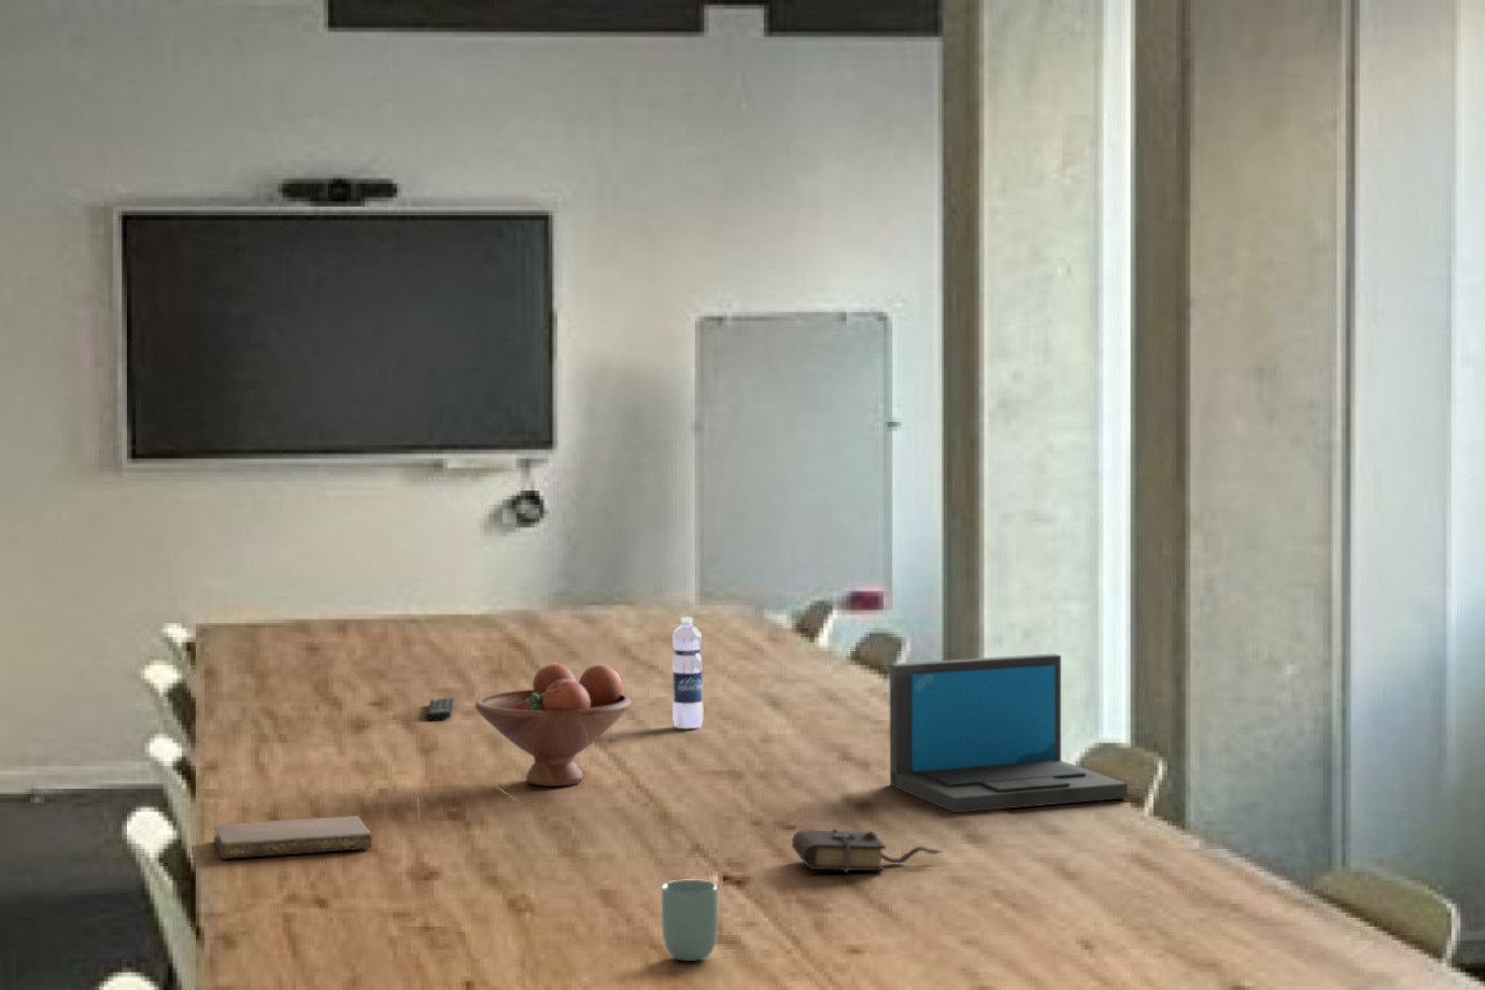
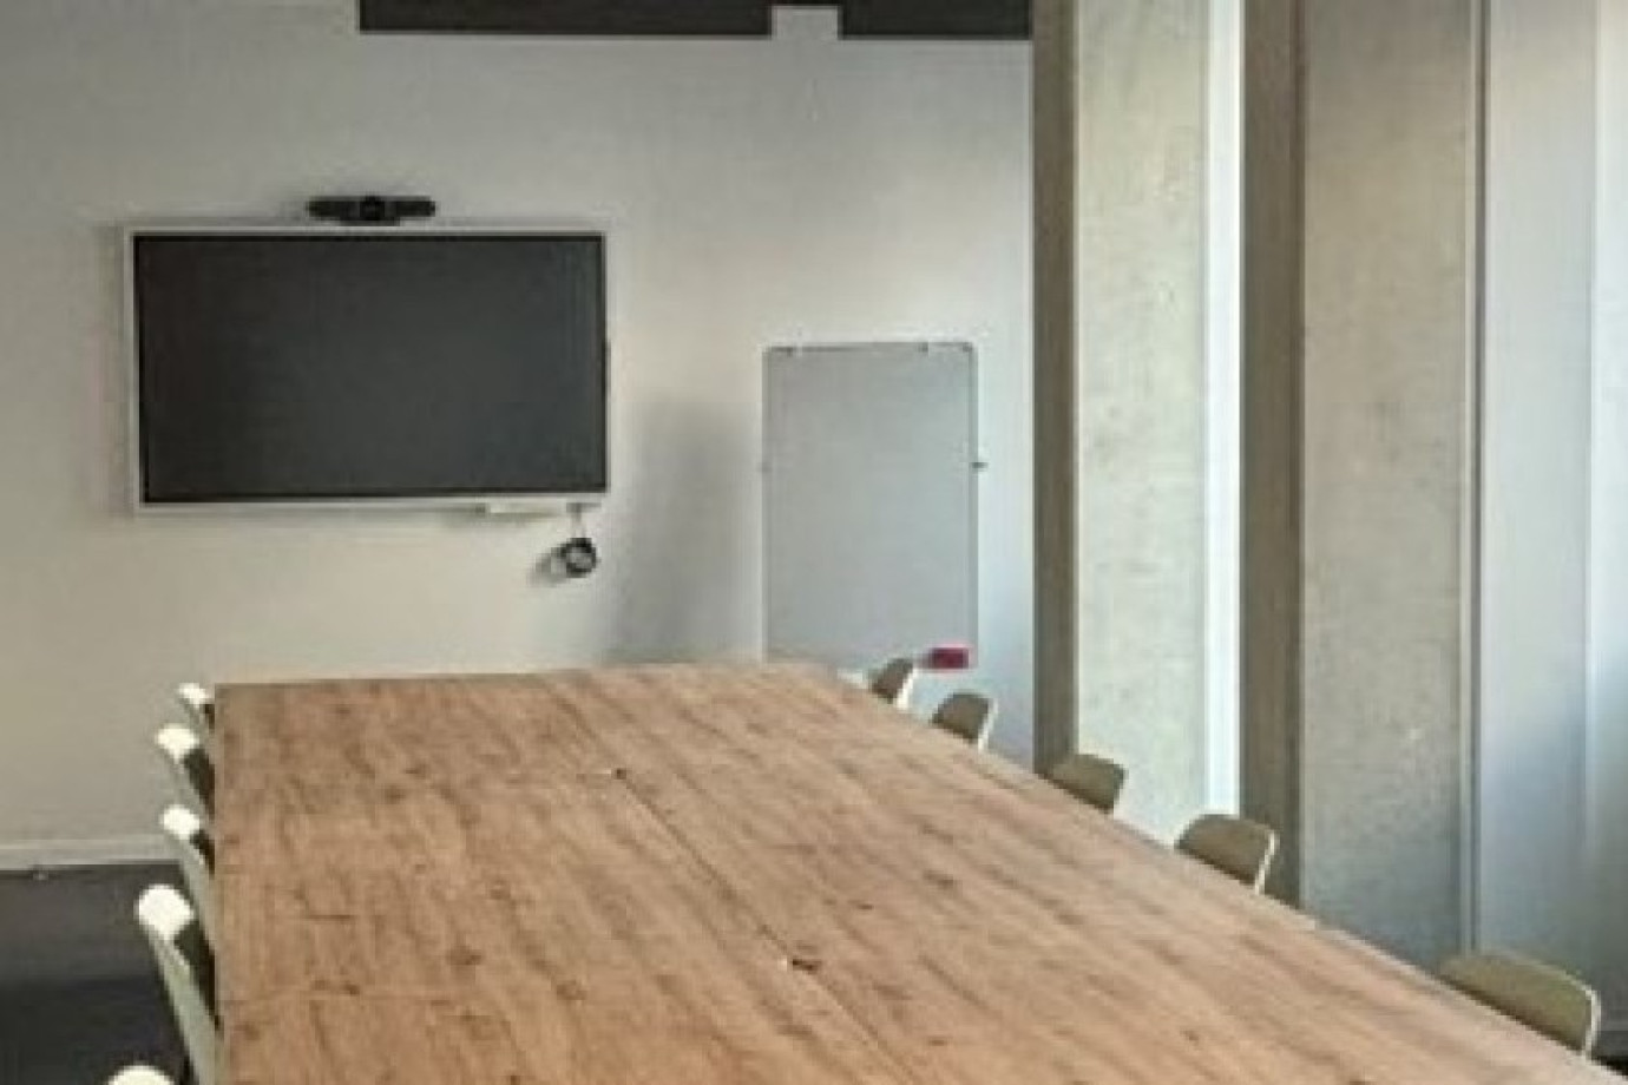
- book [791,826,944,874]
- cup [661,880,719,962]
- water bottle [672,617,704,729]
- notebook [213,814,373,860]
- laptop [888,653,1129,813]
- remote control [426,697,455,722]
- fruit bowl [474,663,633,788]
